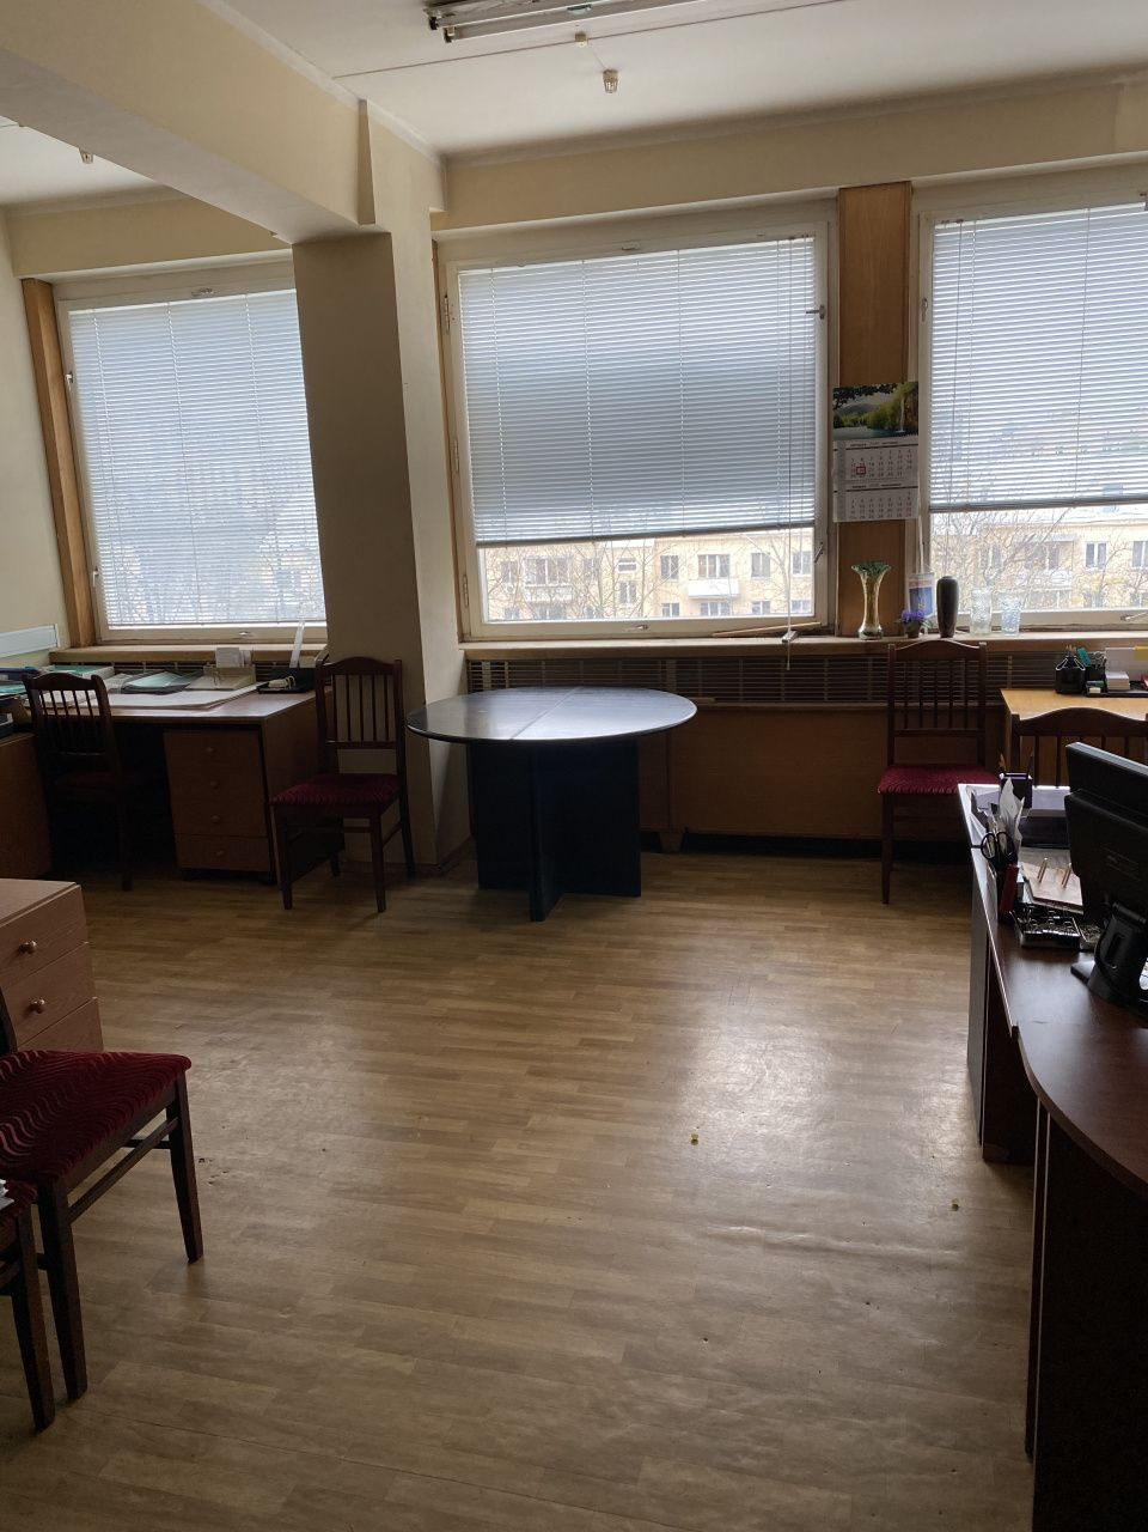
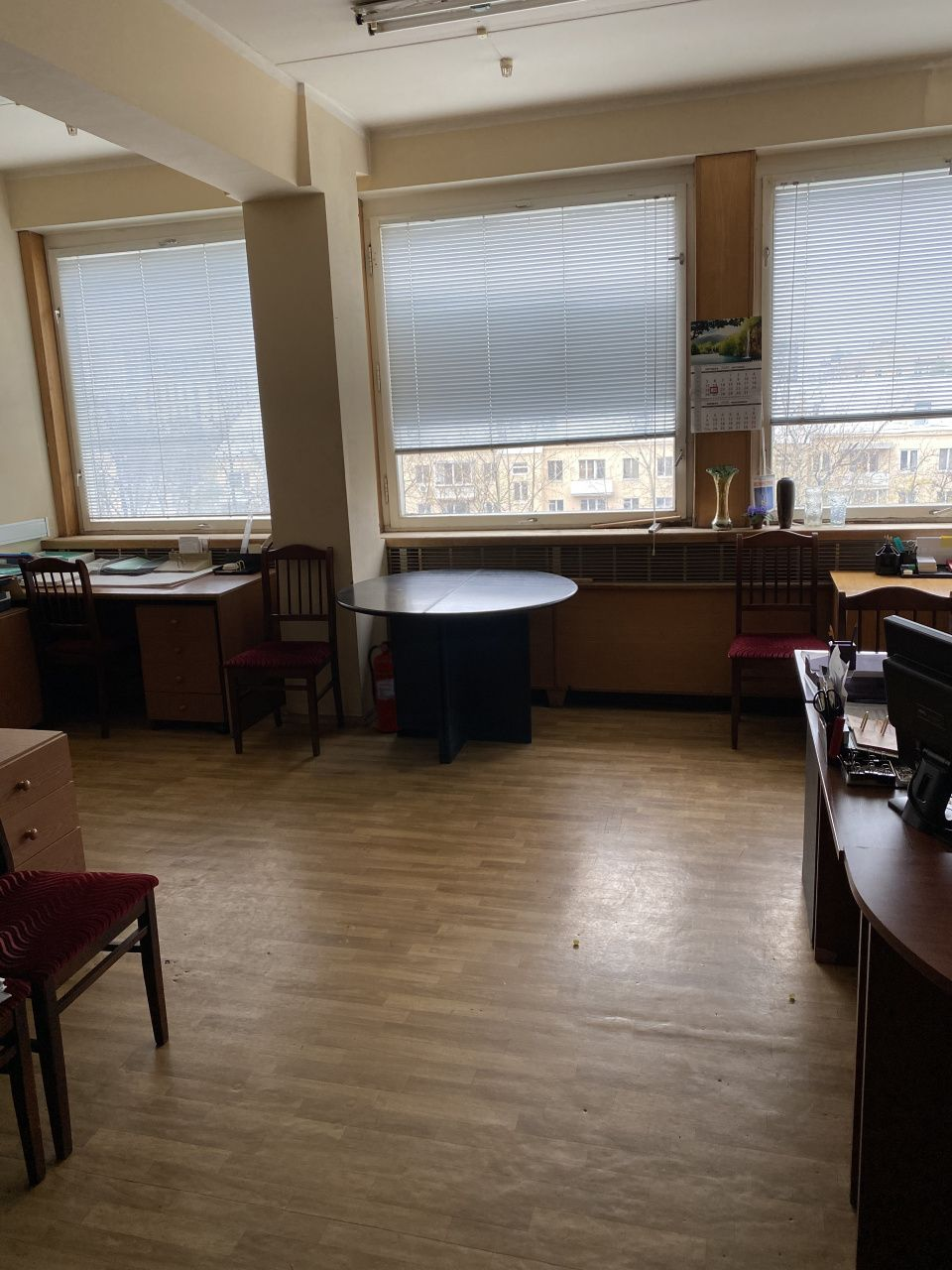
+ fire extinguisher [367,639,403,733]
